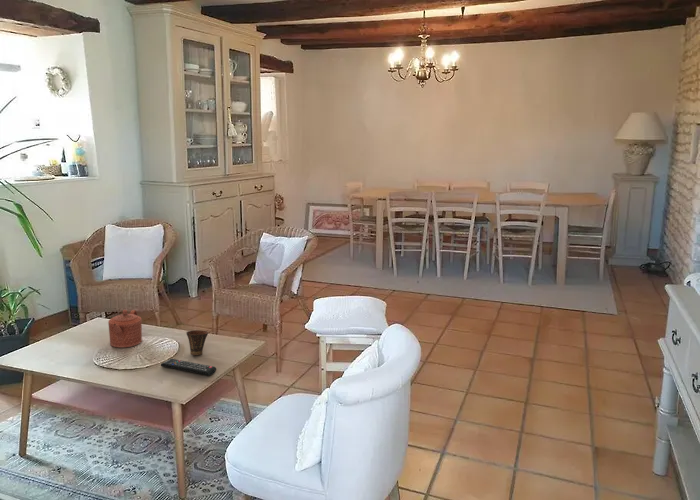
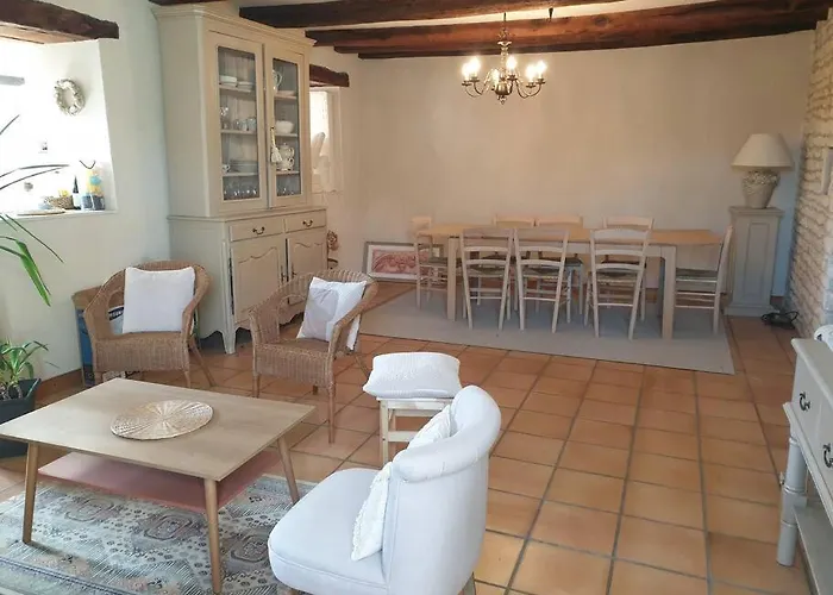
- remote control [160,358,217,377]
- cup [185,329,209,356]
- teapot [107,309,143,348]
